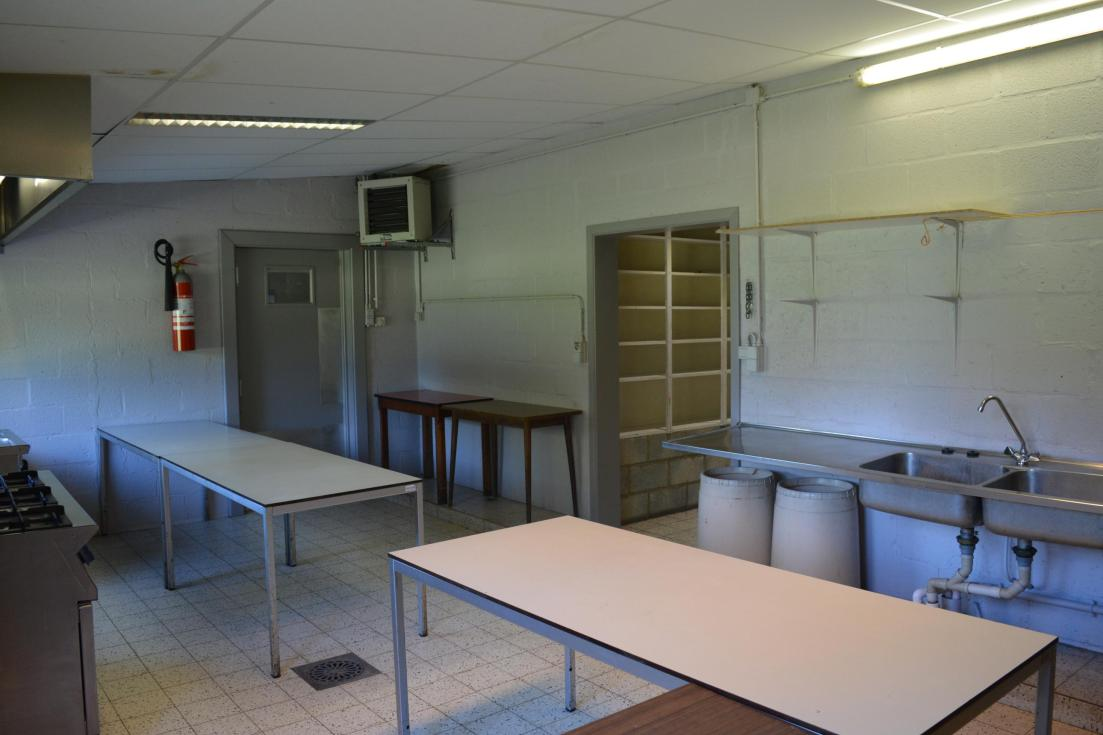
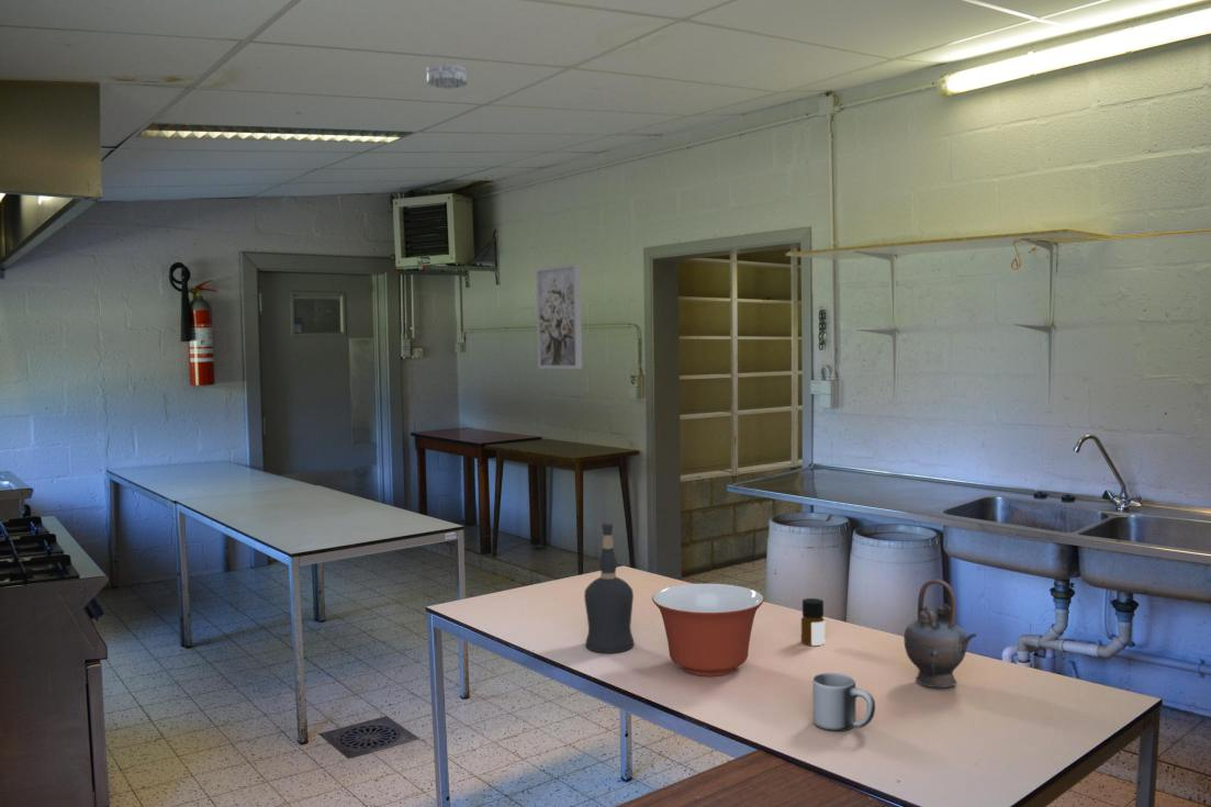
+ teapot [902,578,978,688]
+ mixing bowl [651,583,765,677]
+ bottle [800,597,826,647]
+ mug [811,672,876,732]
+ wall art [535,262,583,370]
+ smoke detector [426,63,469,90]
+ liquor bottle [583,522,636,653]
